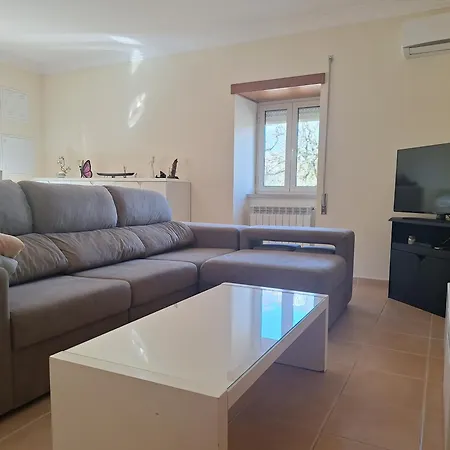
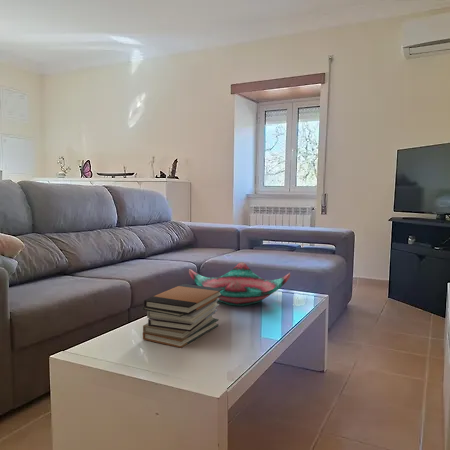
+ book stack [141,283,223,349]
+ decorative bowl [188,261,291,307]
